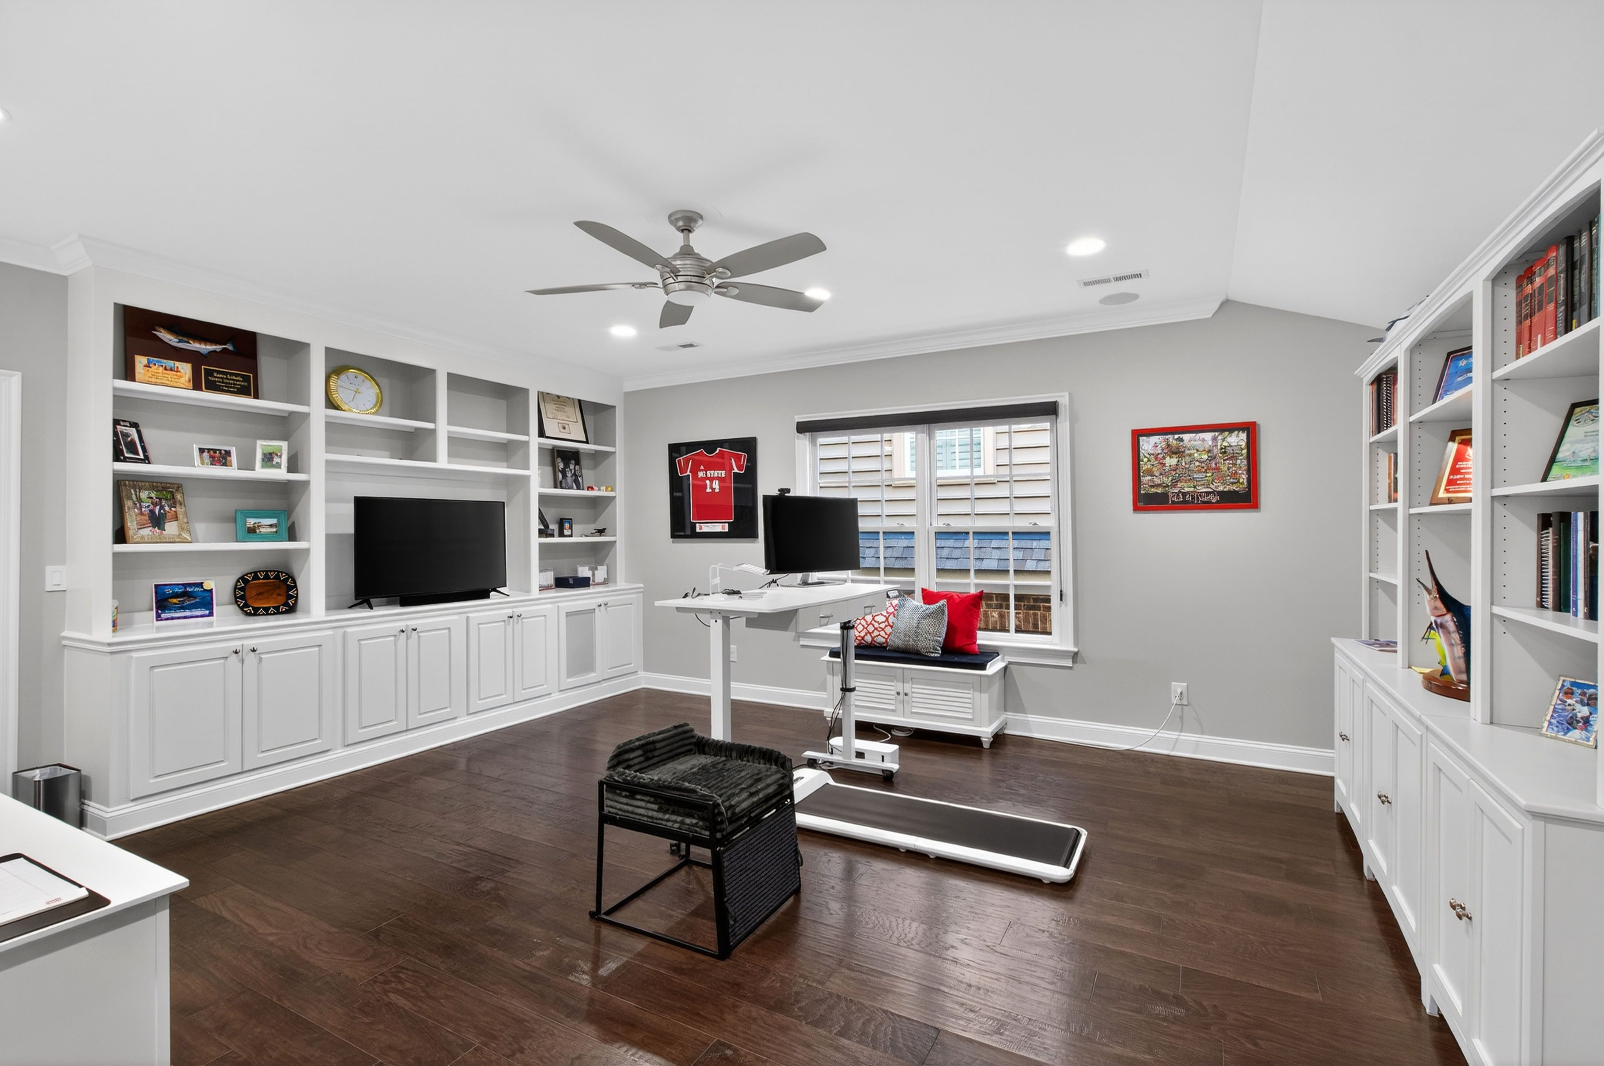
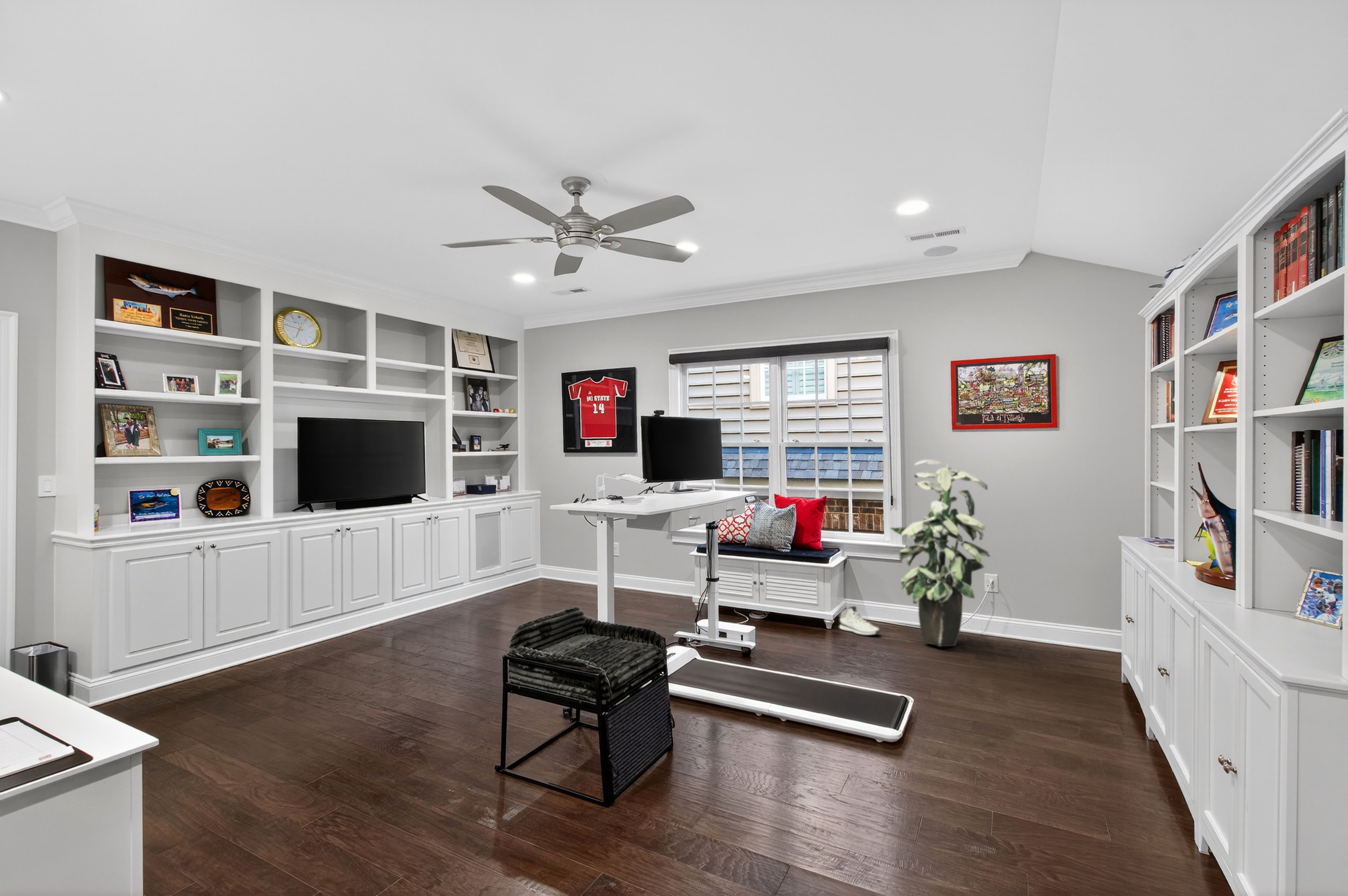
+ sneaker [839,606,880,636]
+ indoor plant [889,460,991,647]
